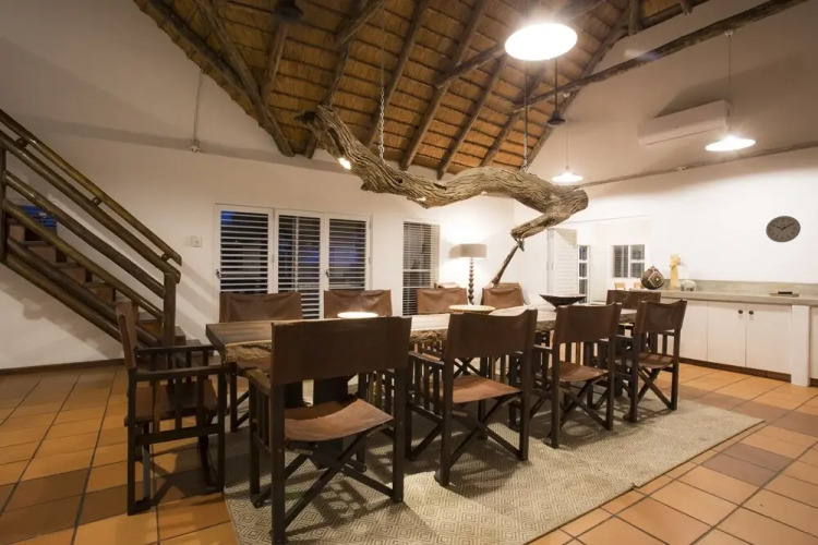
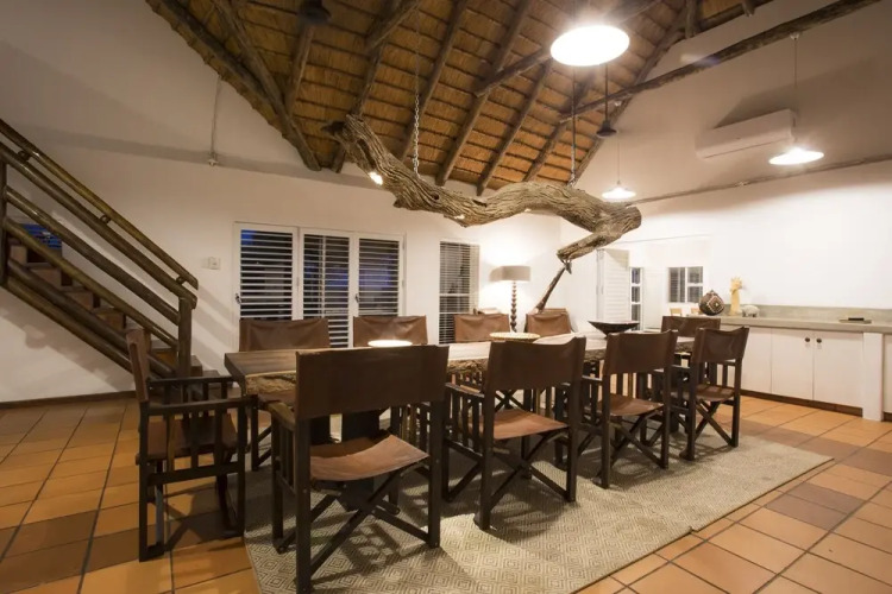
- wall clock [765,215,802,243]
